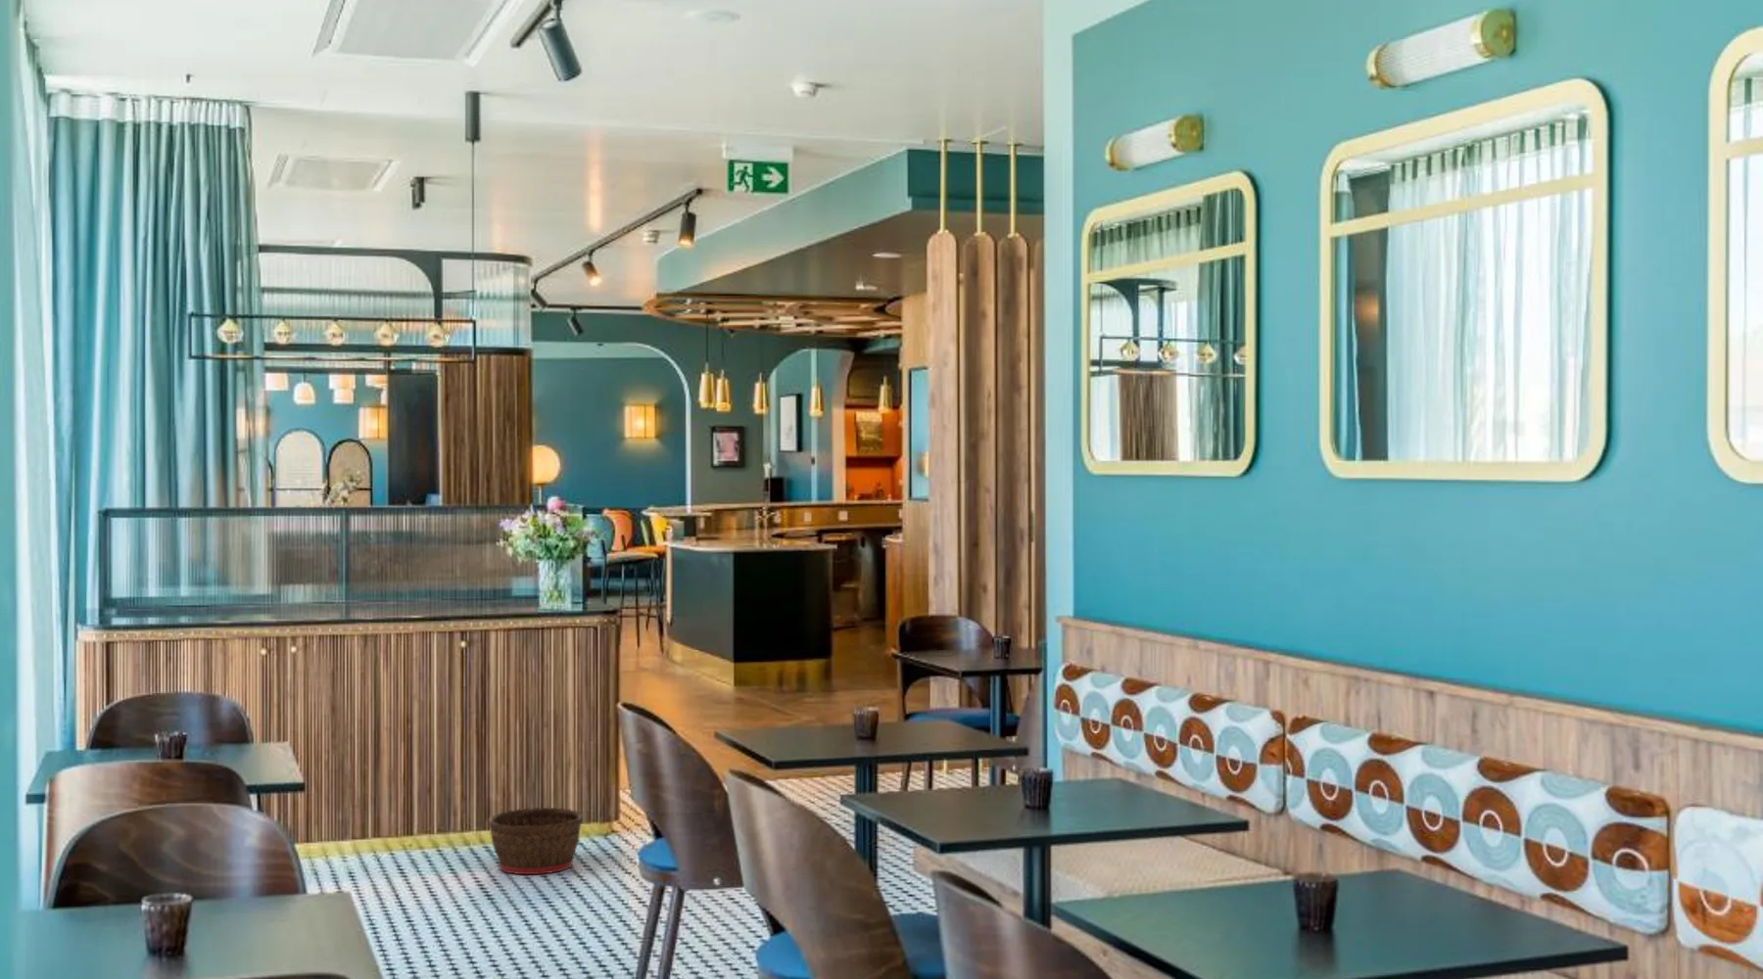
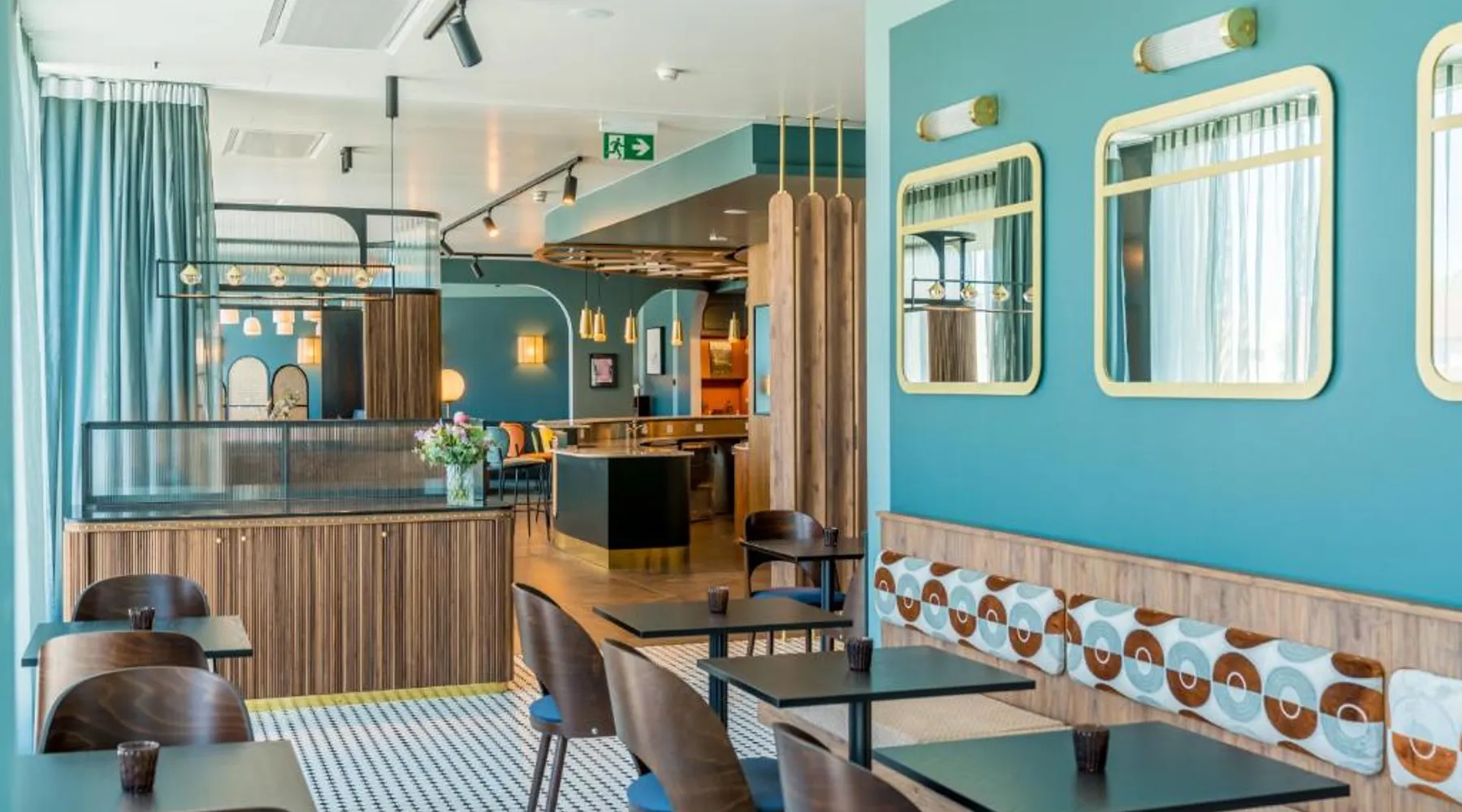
- basket [487,807,584,875]
